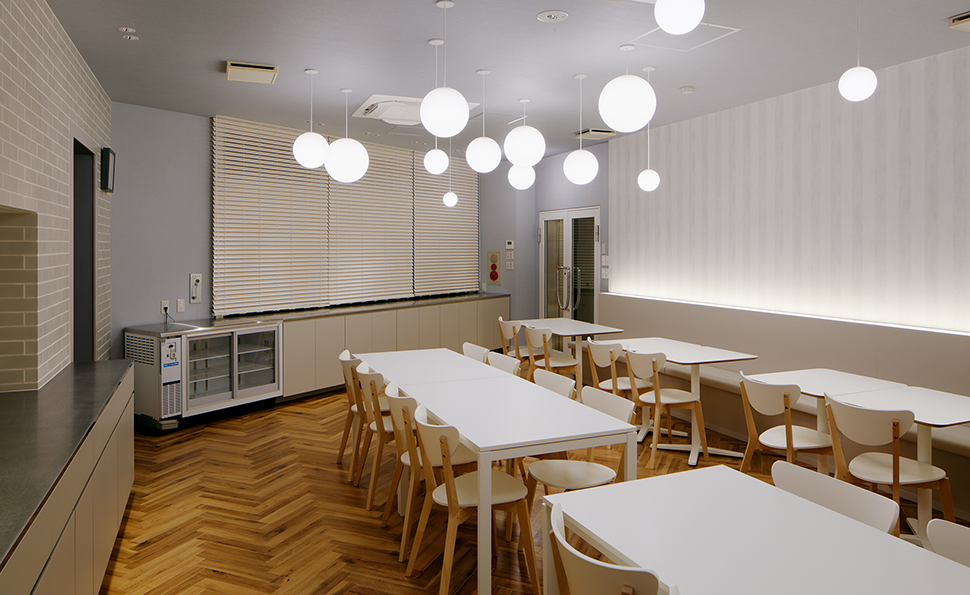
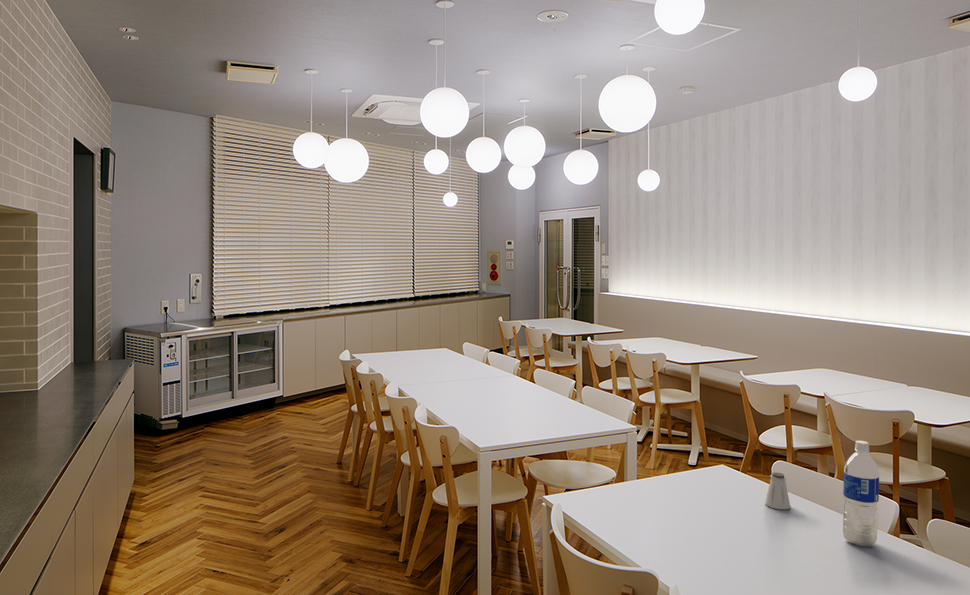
+ saltshaker [764,471,791,510]
+ water bottle [842,440,880,547]
